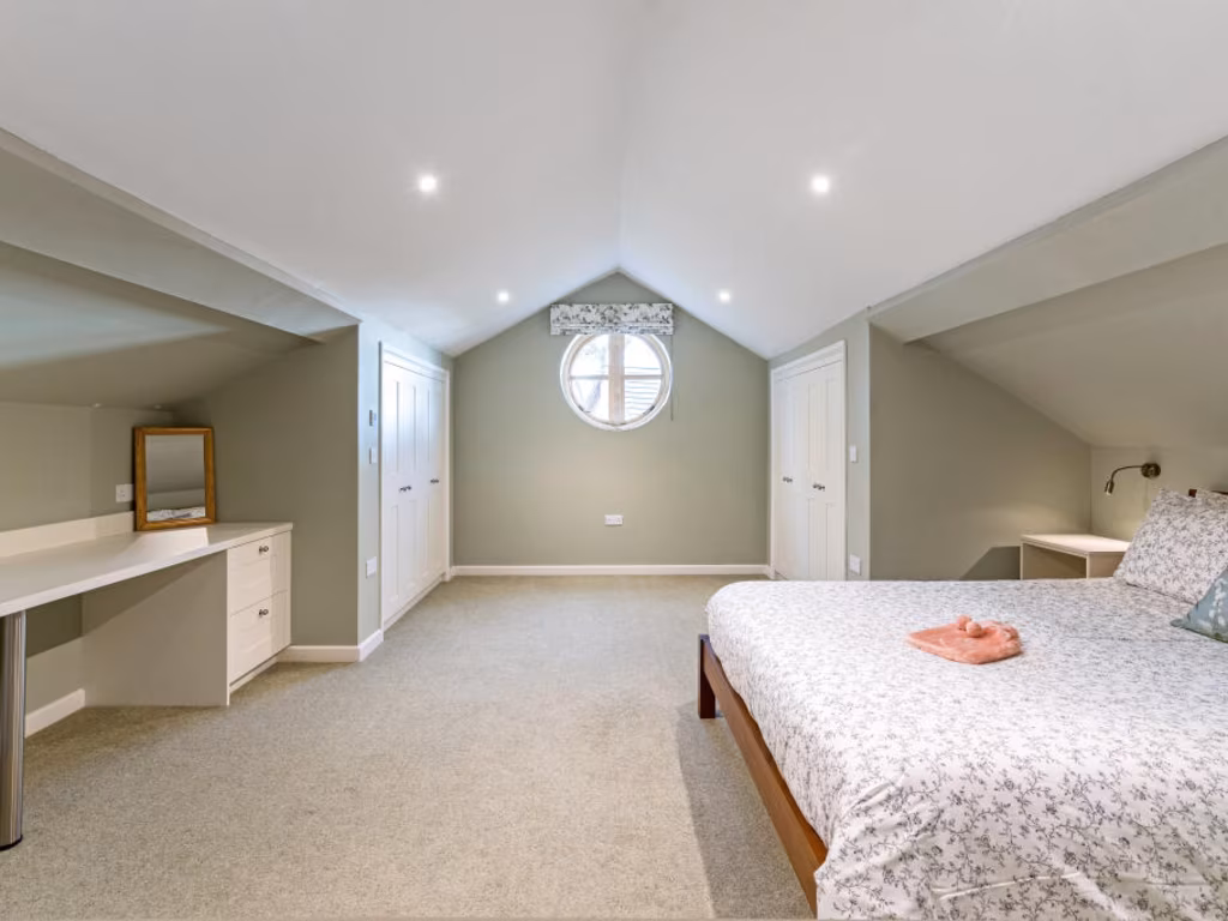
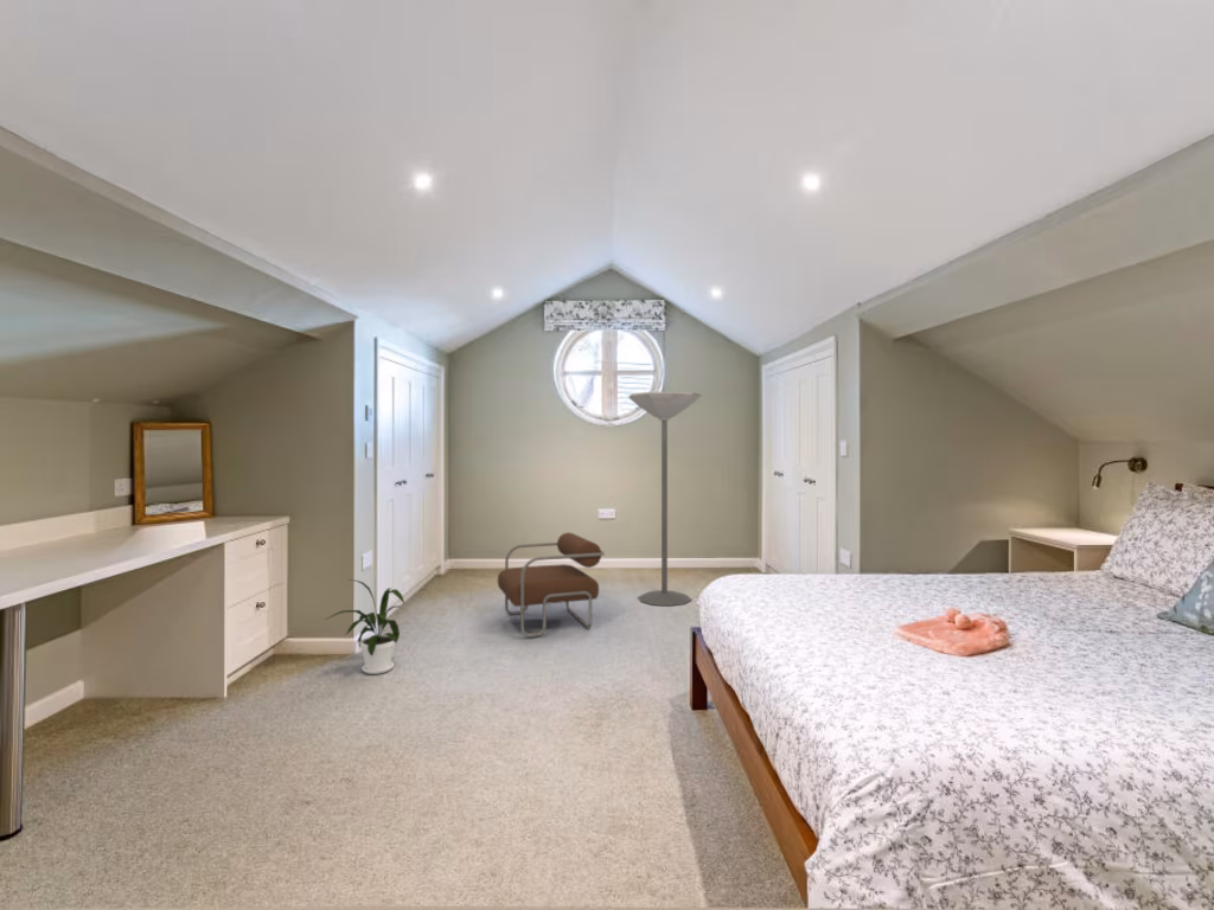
+ floor lamp [627,390,702,607]
+ armchair [497,531,606,639]
+ house plant [324,578,405,675]
